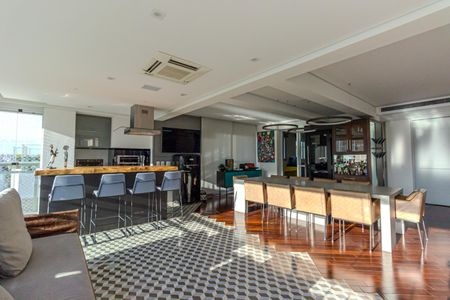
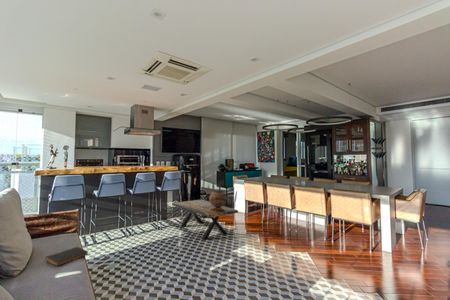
+ decorative globe [208,189,228,207]
+ book [44,246,90,267]
+ coffee table [171,199,239,241]
